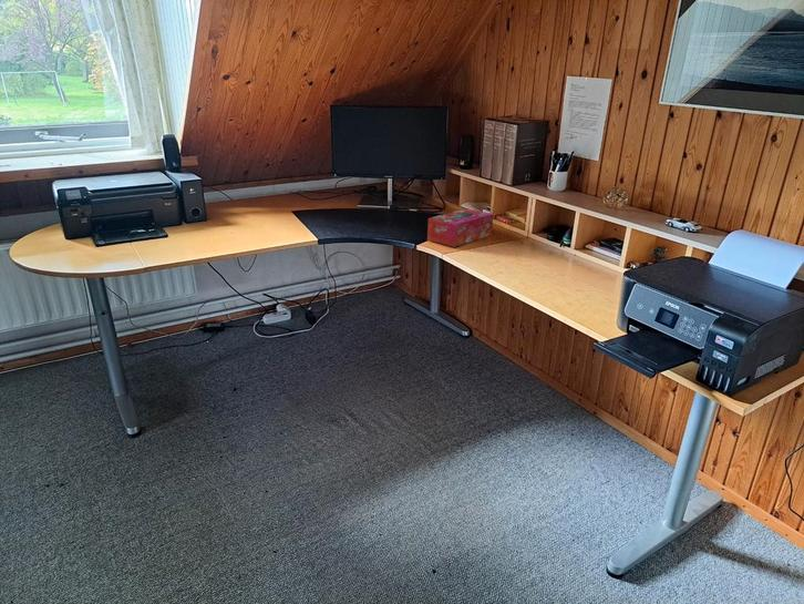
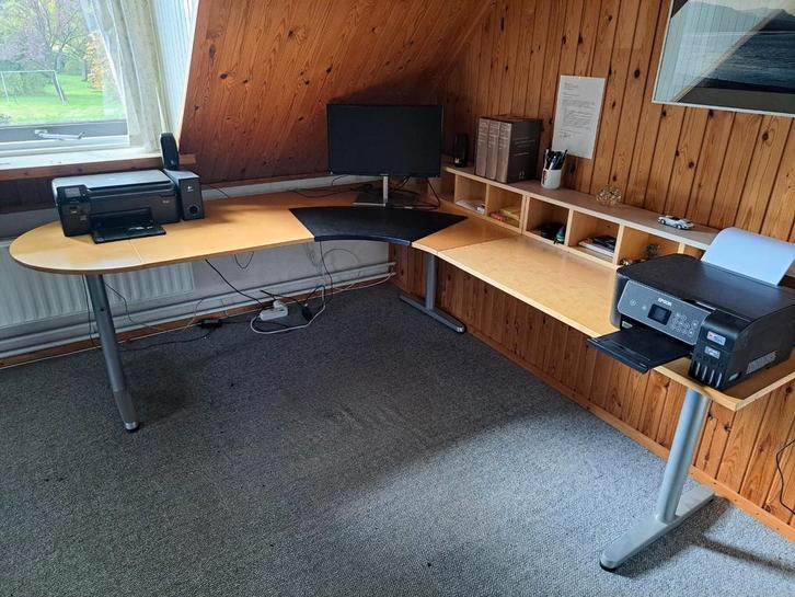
- tissue box [426,207,494,248]
